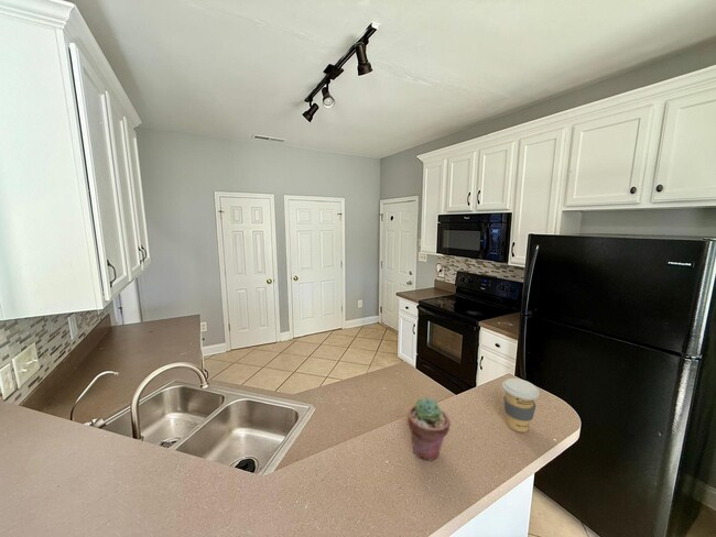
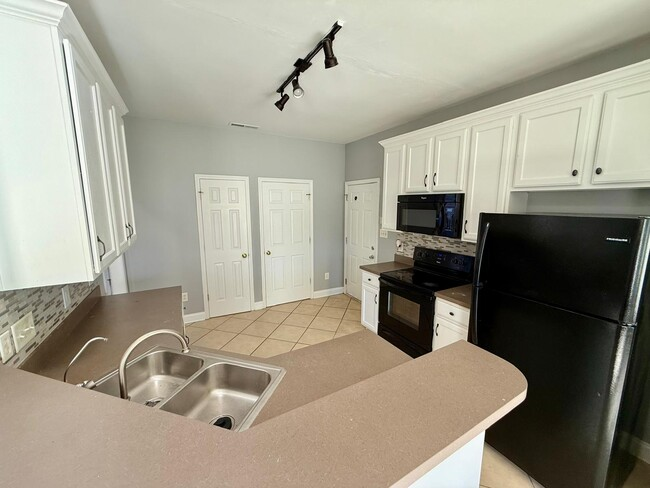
- coffee cup [501,377,541,434]
- potted succulent [406,396,452,461]
